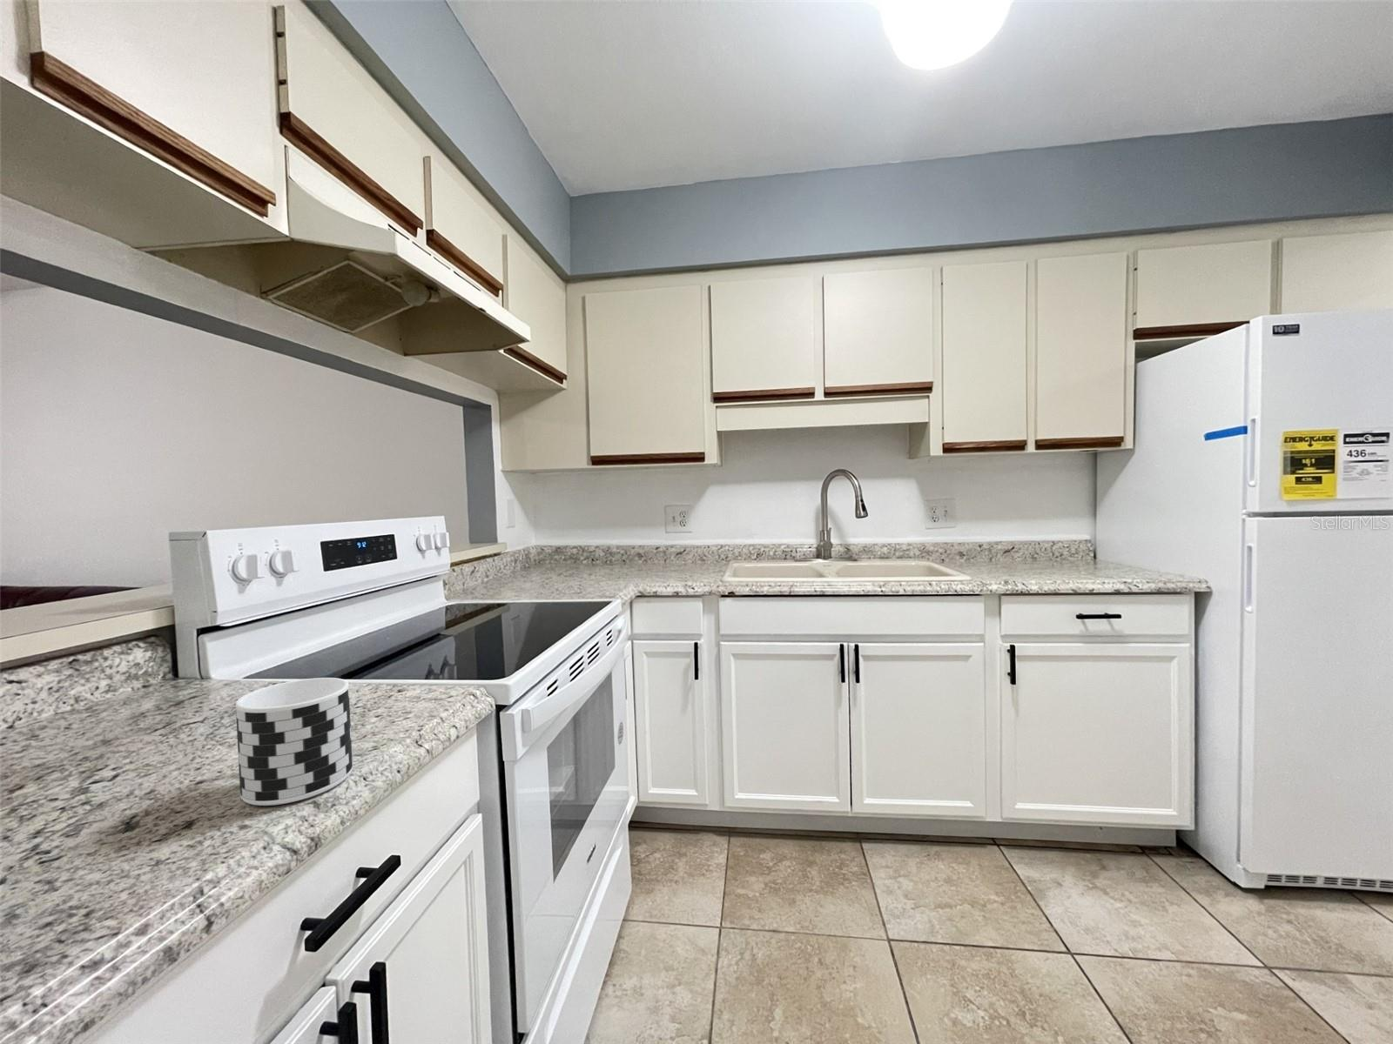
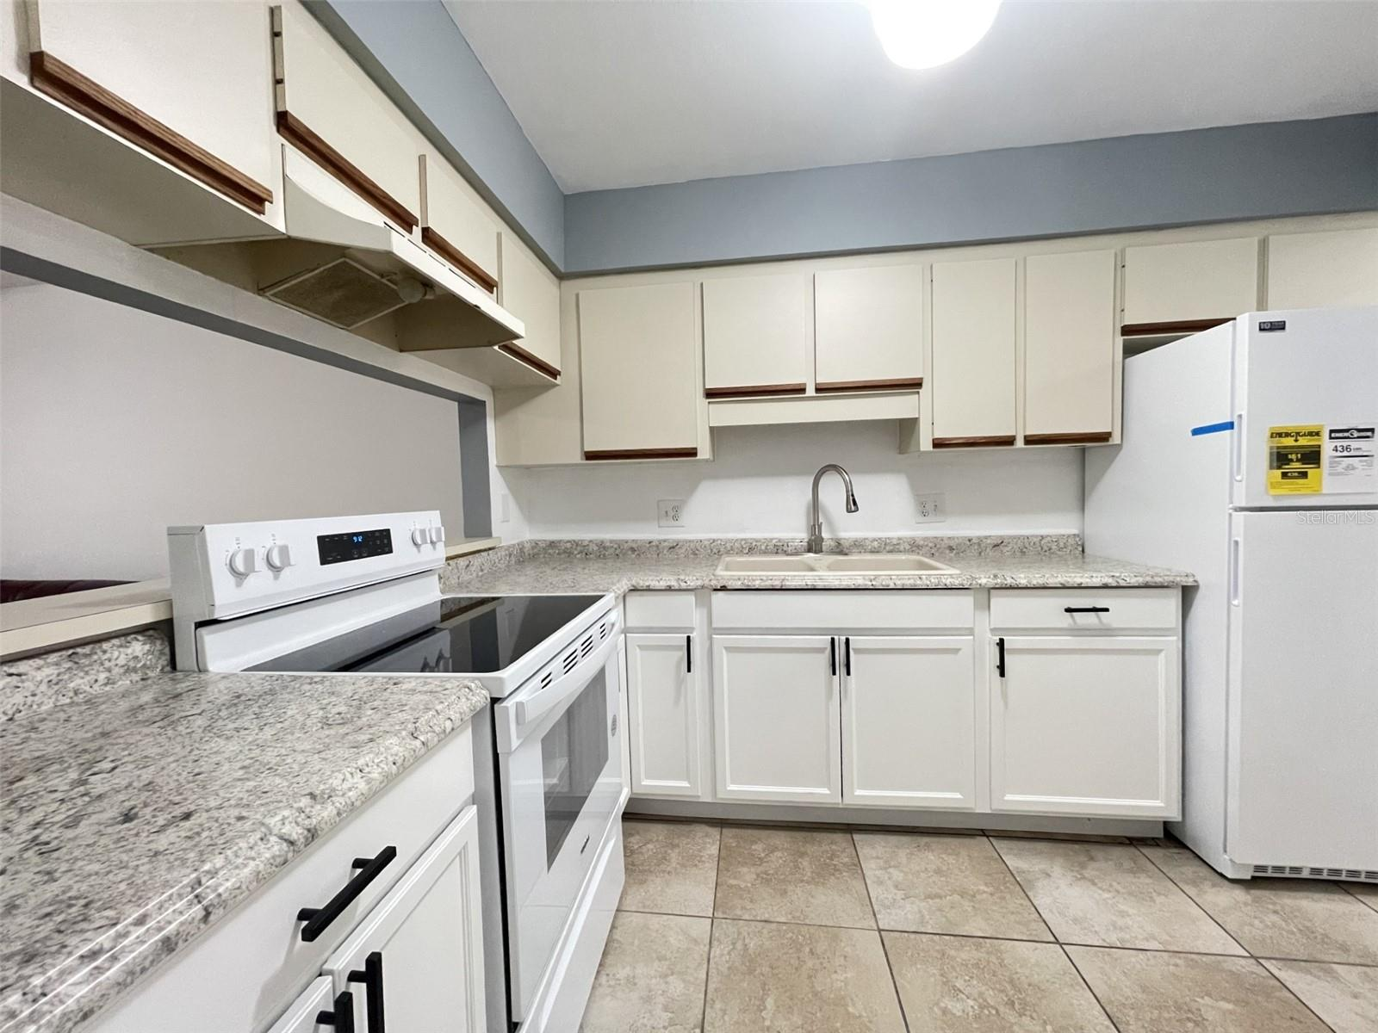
- cup [235,677,353,806]
